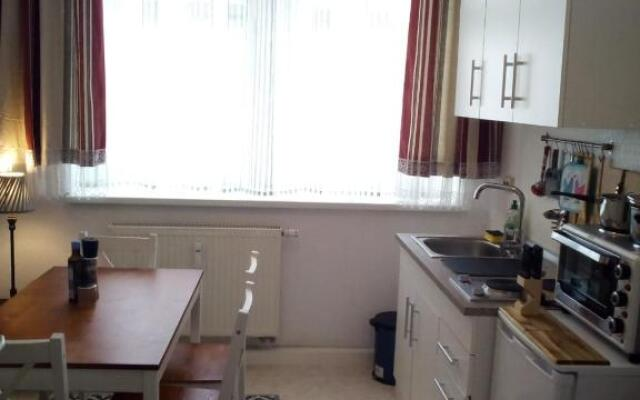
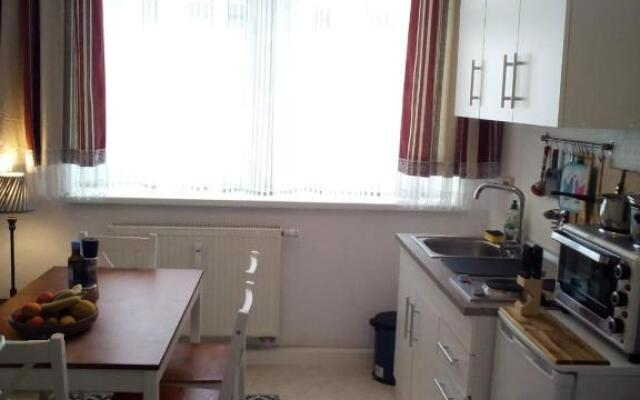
+ fruit bowl [7,283,100,341]
